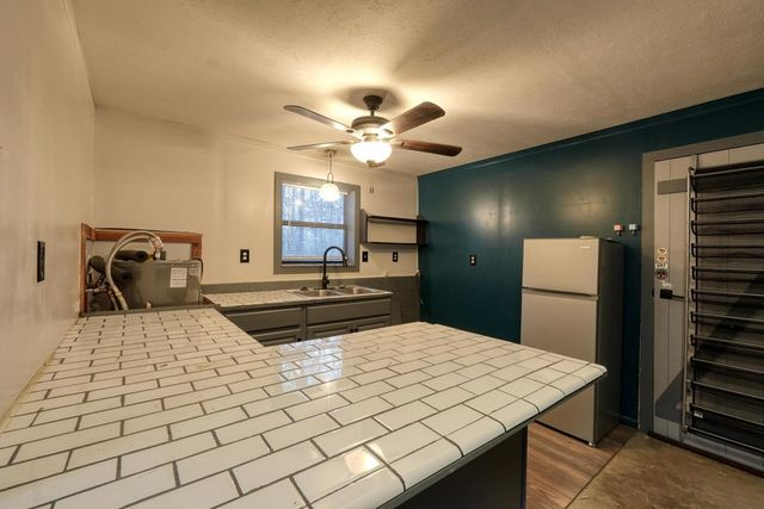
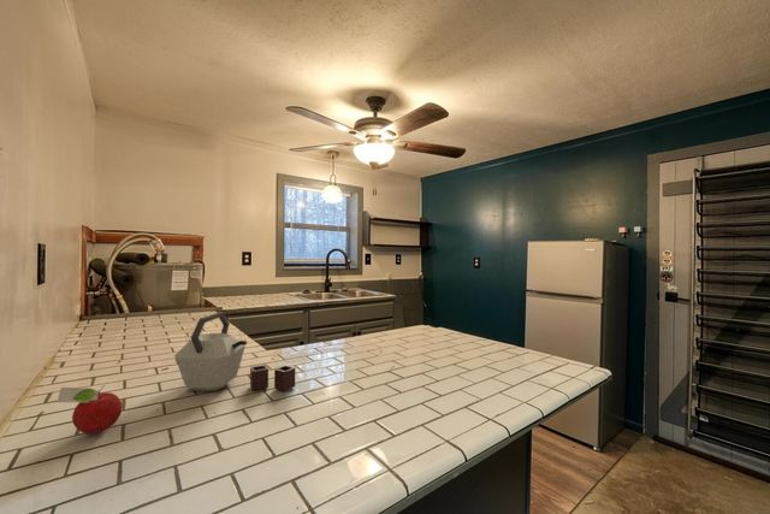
+ kettle [173,311,296,392]
+ fruit [57,384,123,435]
